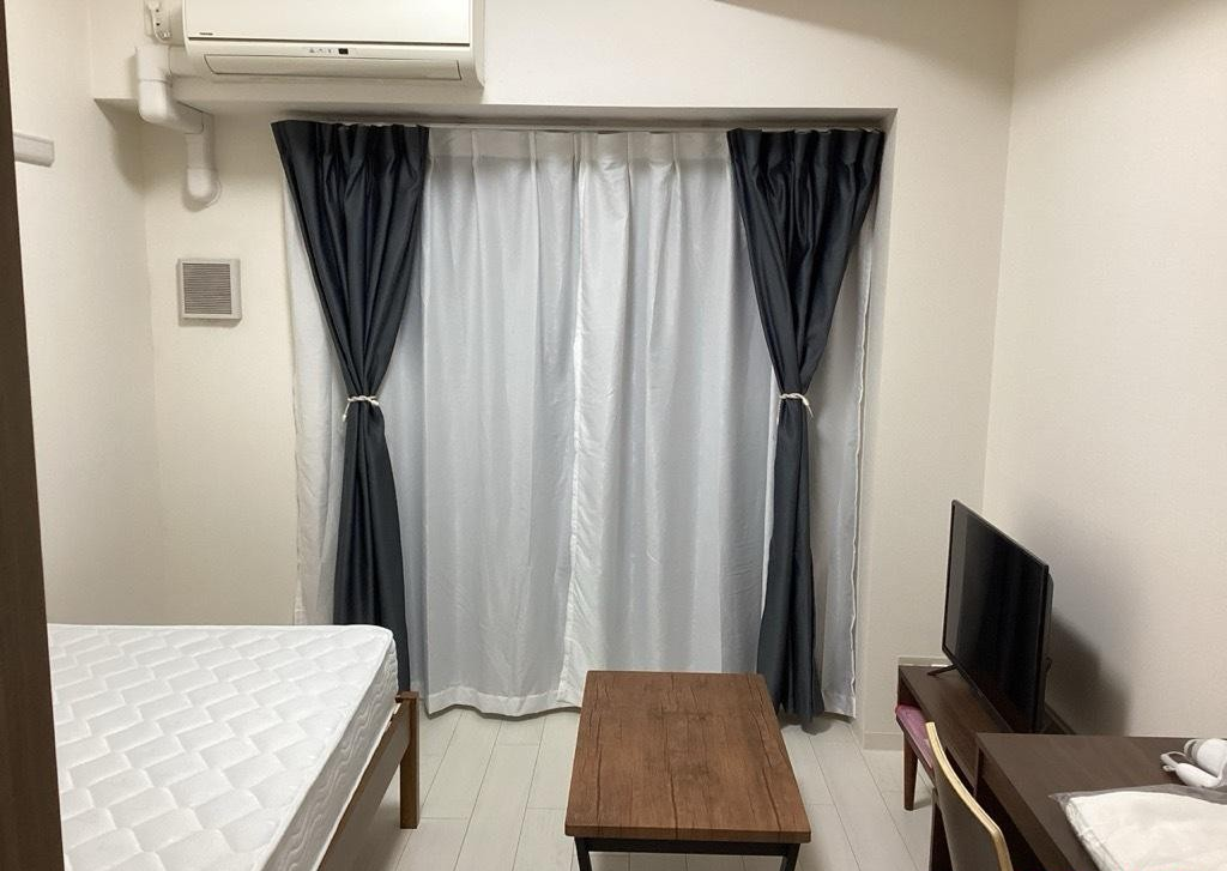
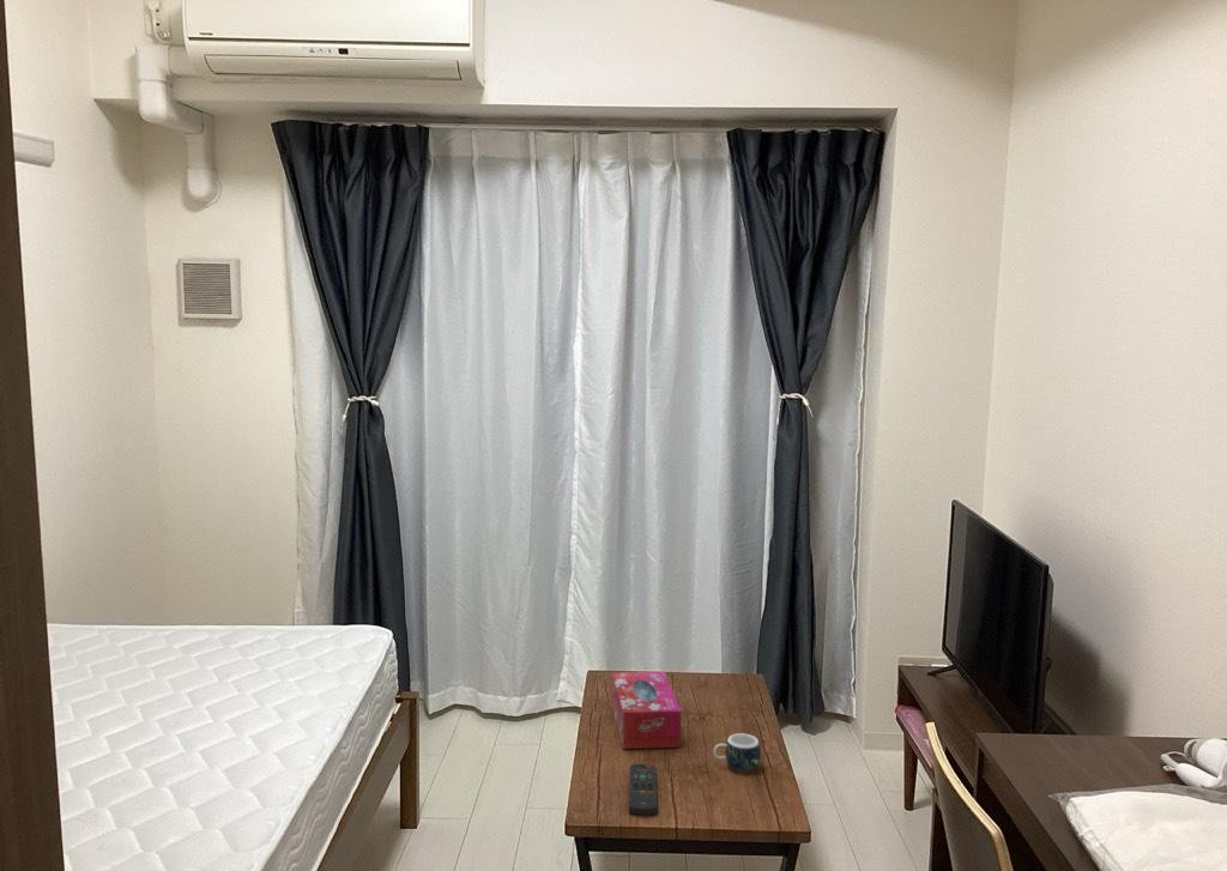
+ remote control [628,762,659,816]
+ mug [712,732,762,773]
+ tissue box [610,671,682,750]
